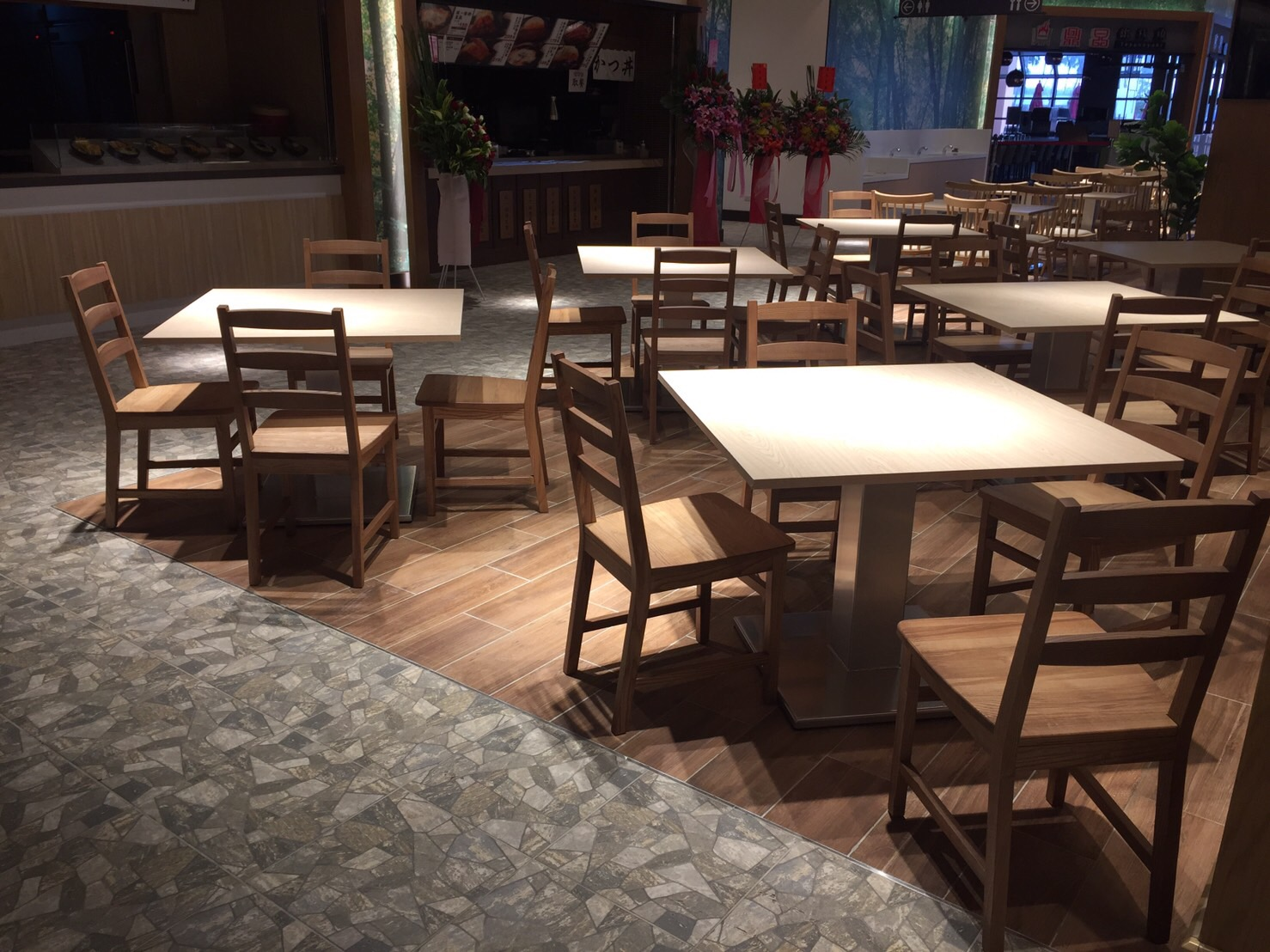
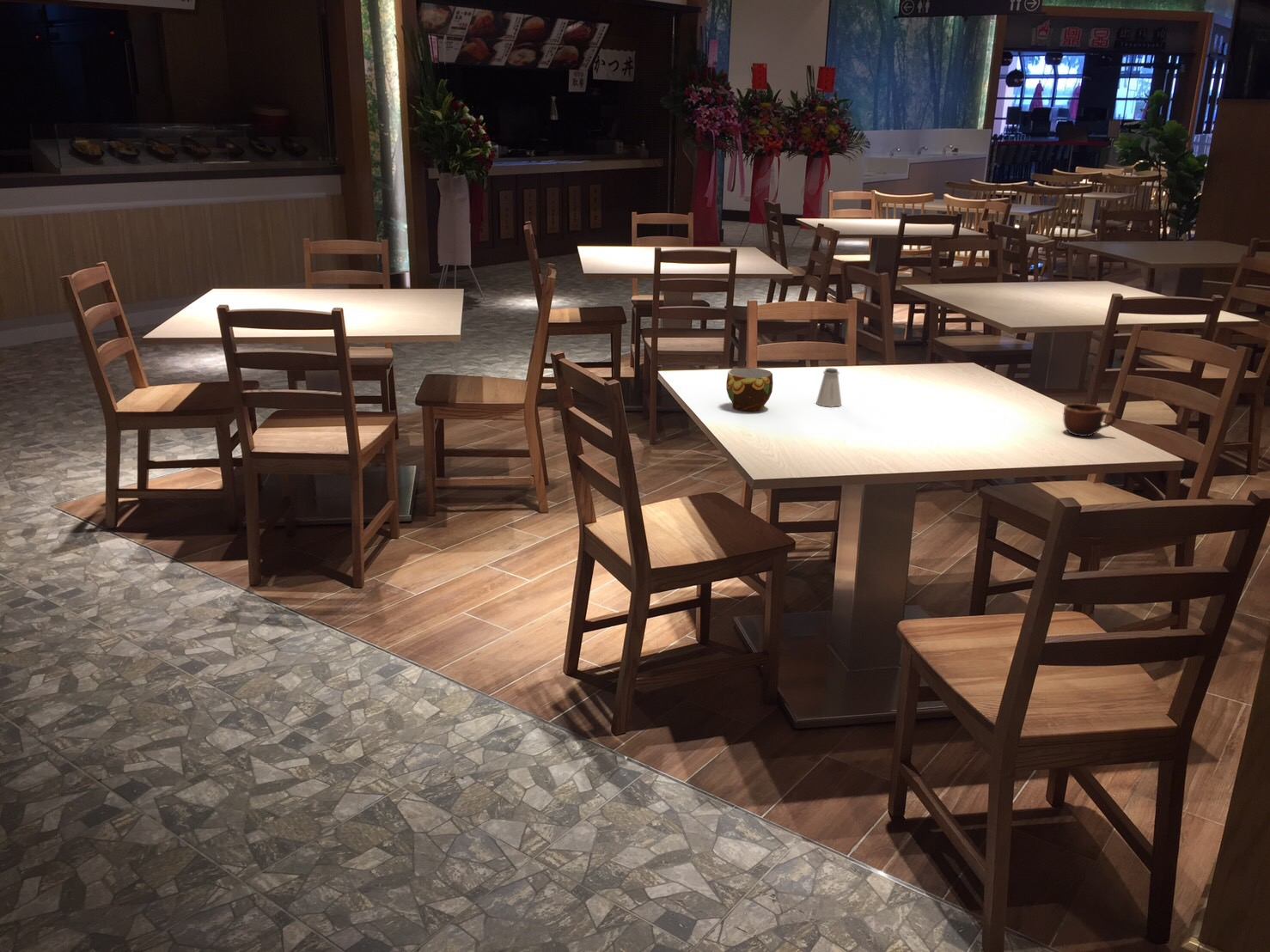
+ mug [1062,403,1117,437]
+ saltshaker [815,367,842,408]
+ cup [725,367,773,412]
